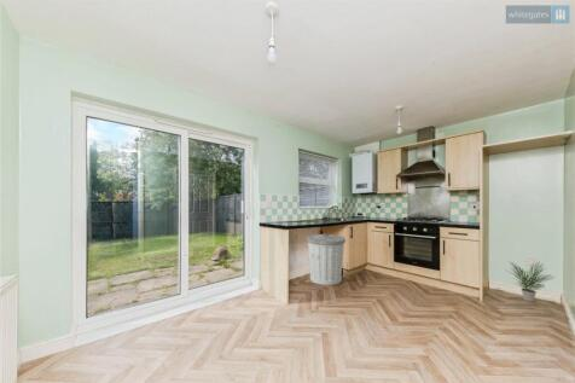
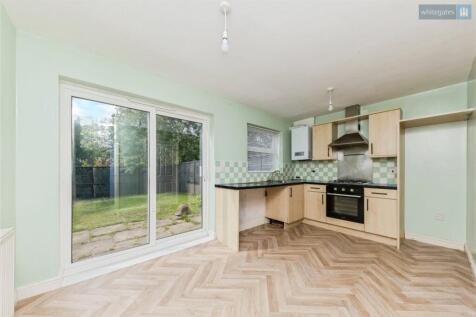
- trash can [306,232,347,286]
- potted plant [504,260,557,303]
